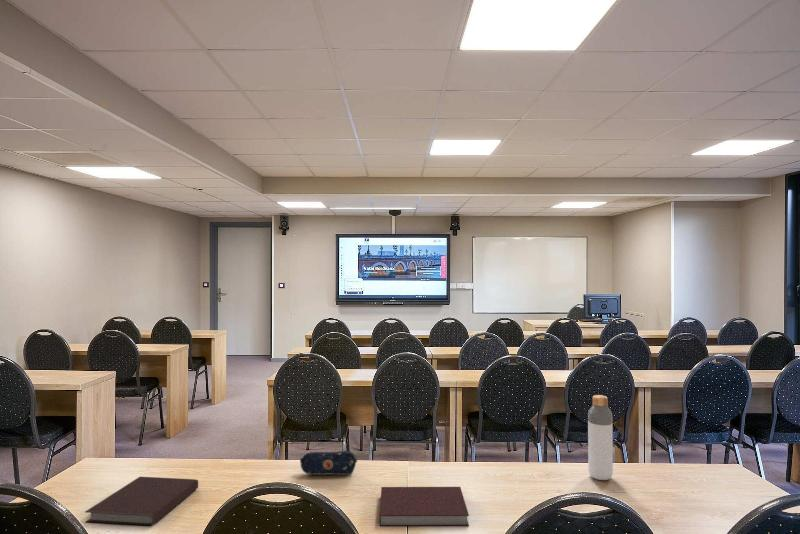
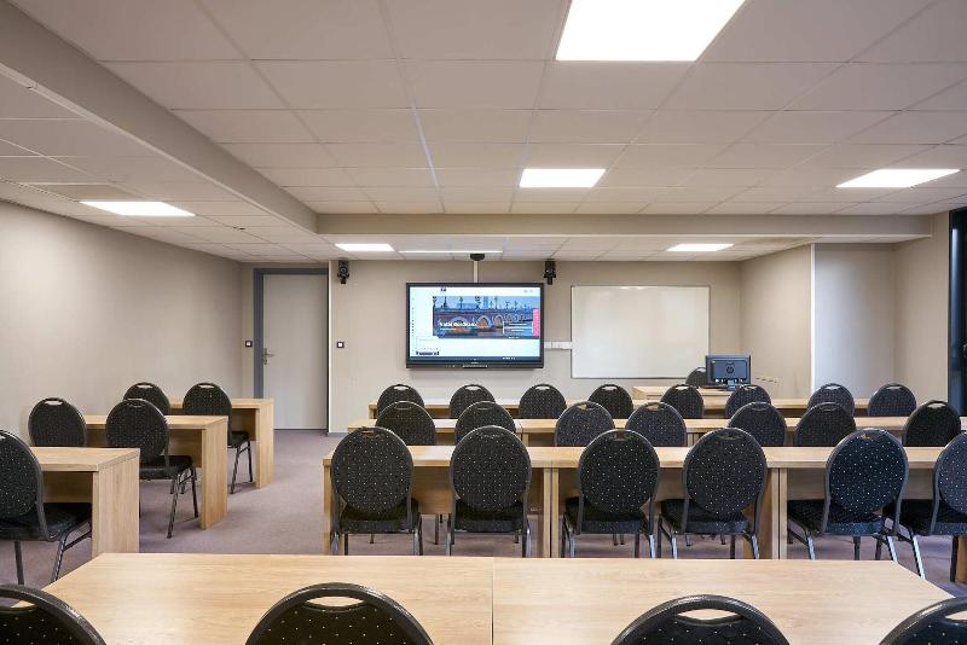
- notebook [379,486,470,528]
- pencil case [299,450,358,476]
- notebook [84,476,199,527]
- bottle [587,394,614,481]
